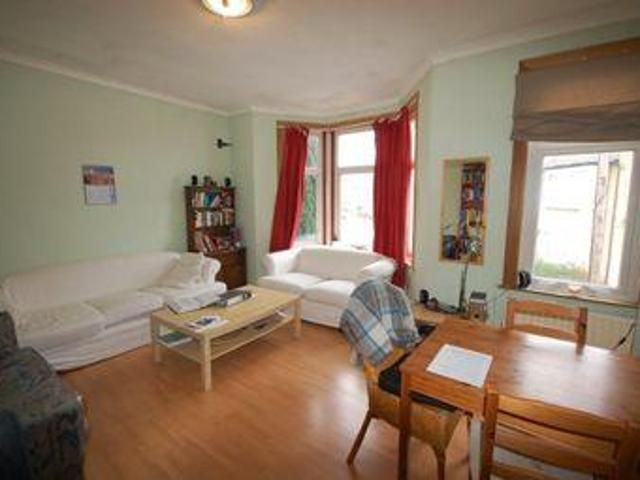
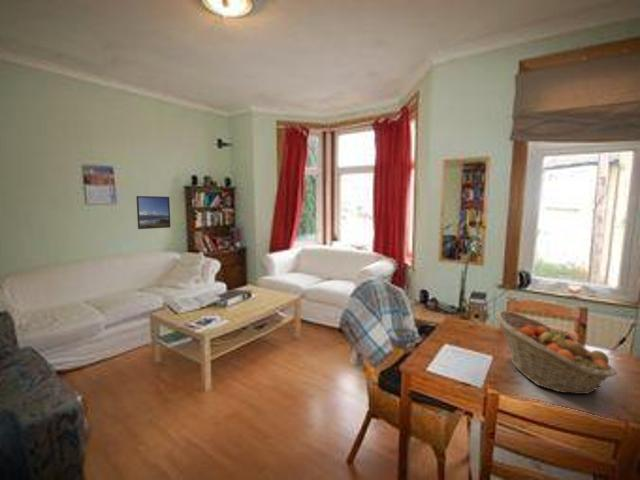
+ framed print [135,195,172,230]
+ fruit basket [494,310,618,395]
